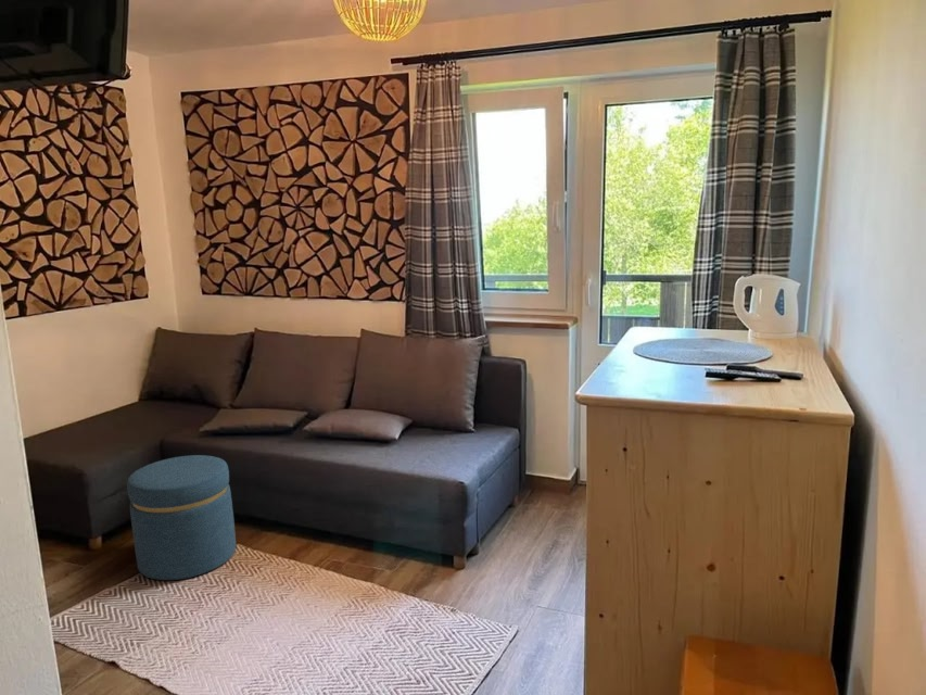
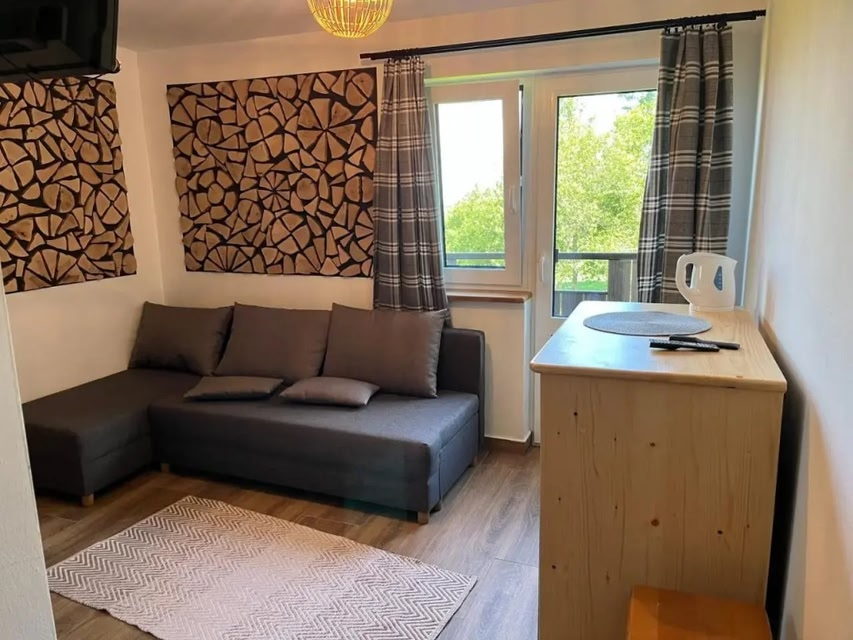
- ottoman [126,454,237,581]
